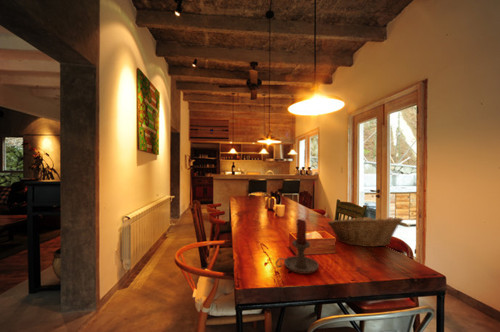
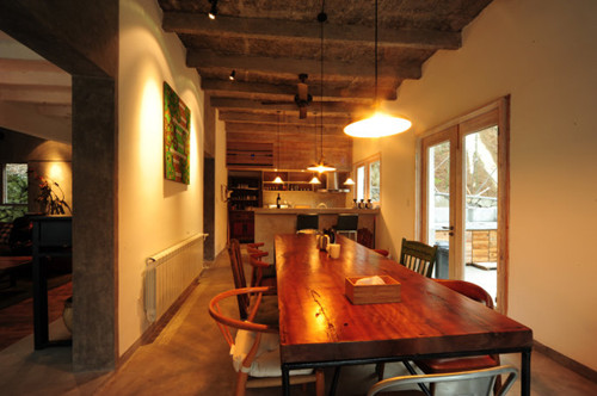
- candle holder [275,218,320,275]
- fruit basket [326,213,404,248]
